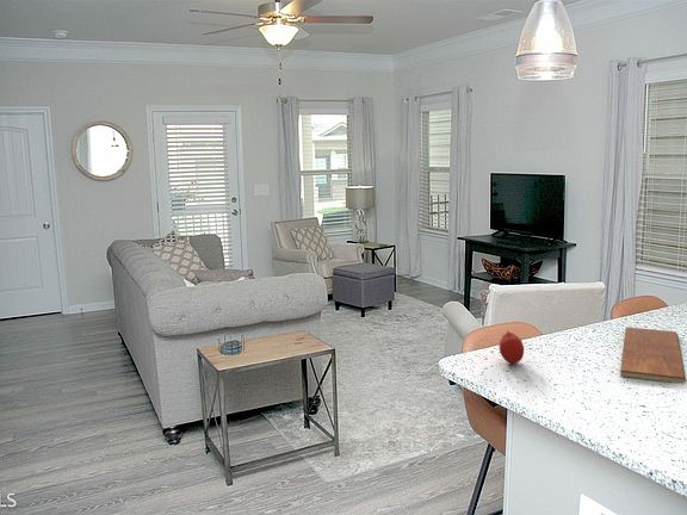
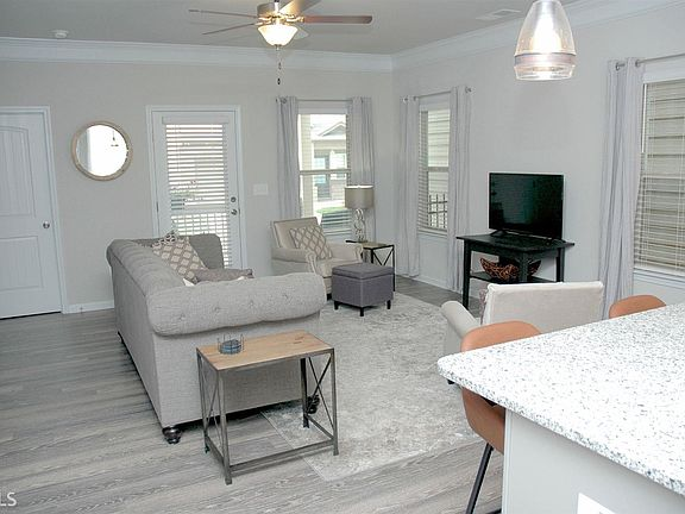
- chopping board [619,325,687,385]
- fruit [499,329,525,365]
